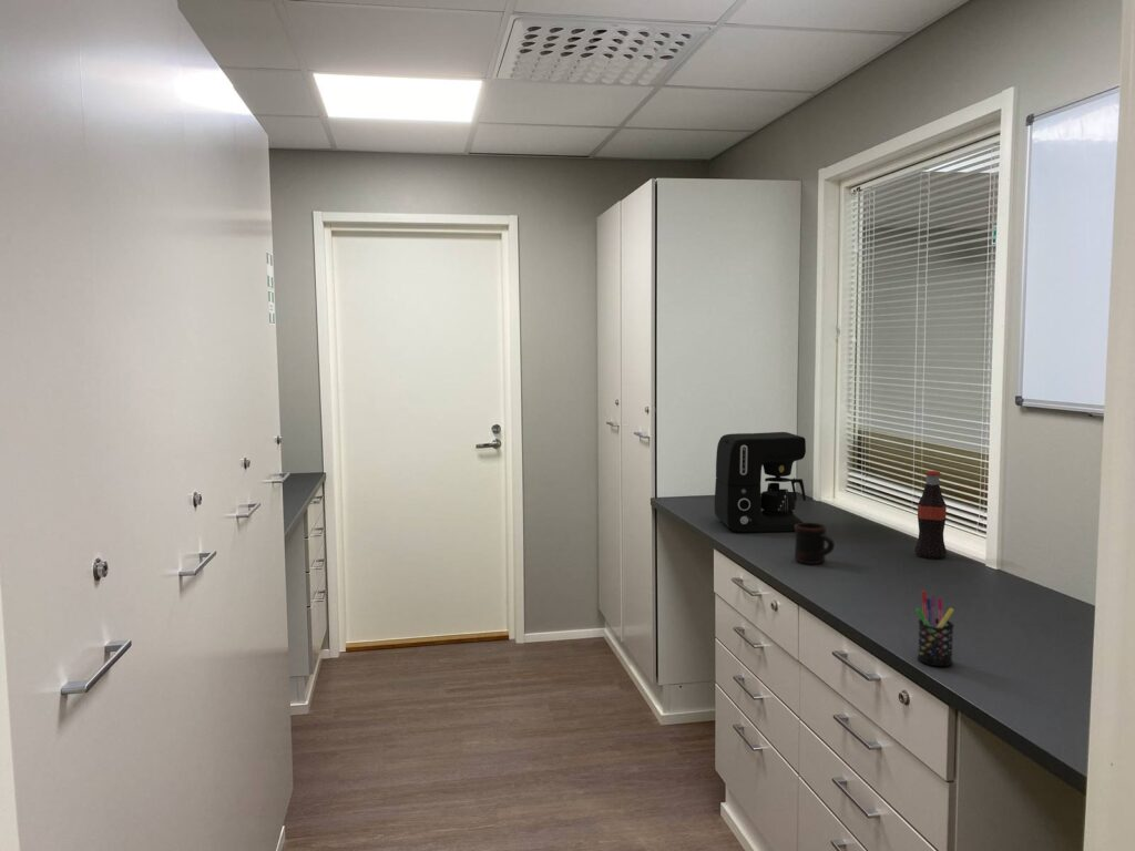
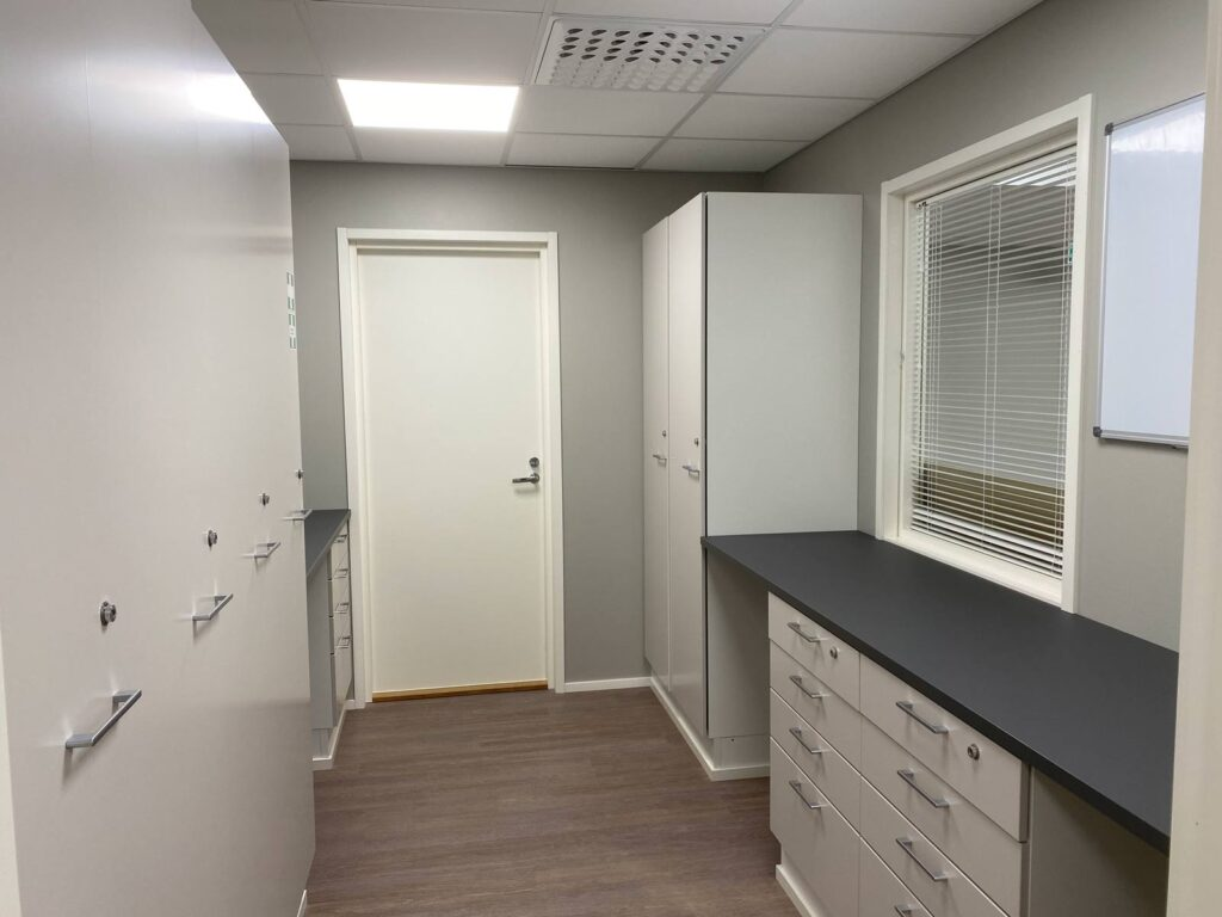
- mug [794,522,836,565]
- coffee maker [714,431,807,533]
- bottle [914,470,948,560]
- pen holder [914,591,955,667]
